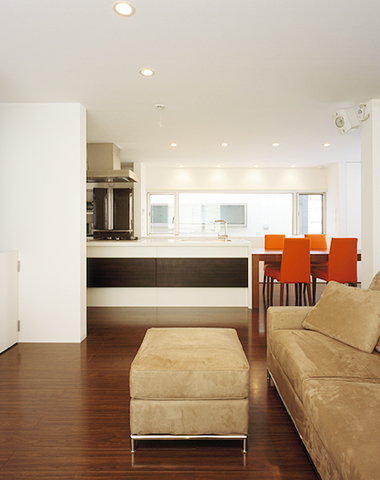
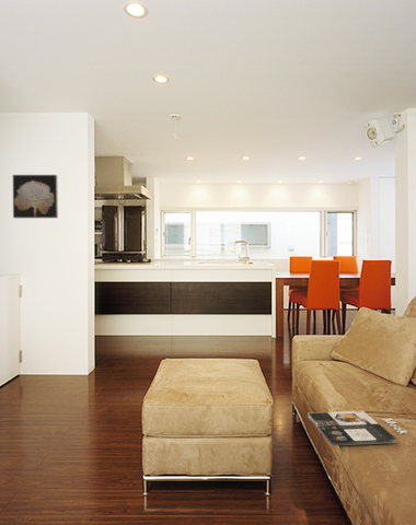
+ magazine [307,410,408,447]
+ wall art [12,174,59,219]
